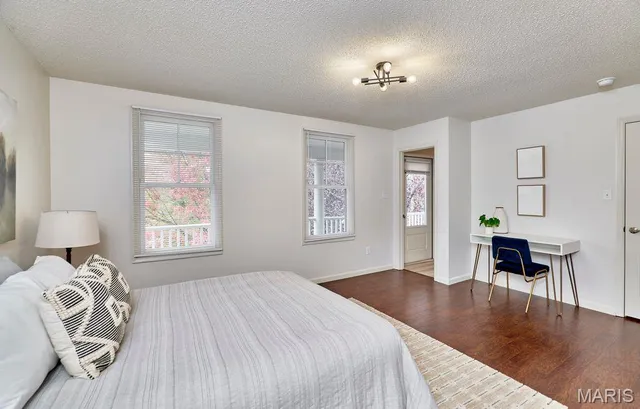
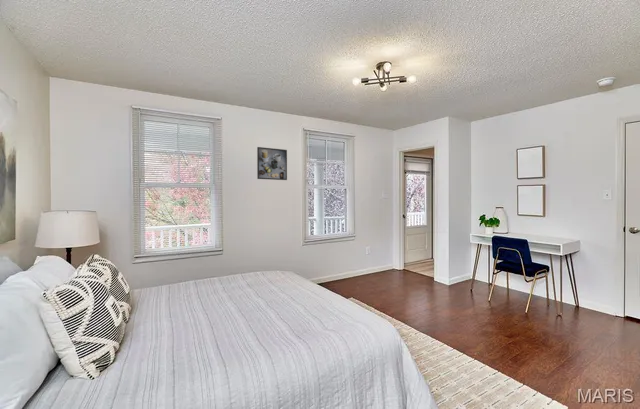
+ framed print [256,146,288,181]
